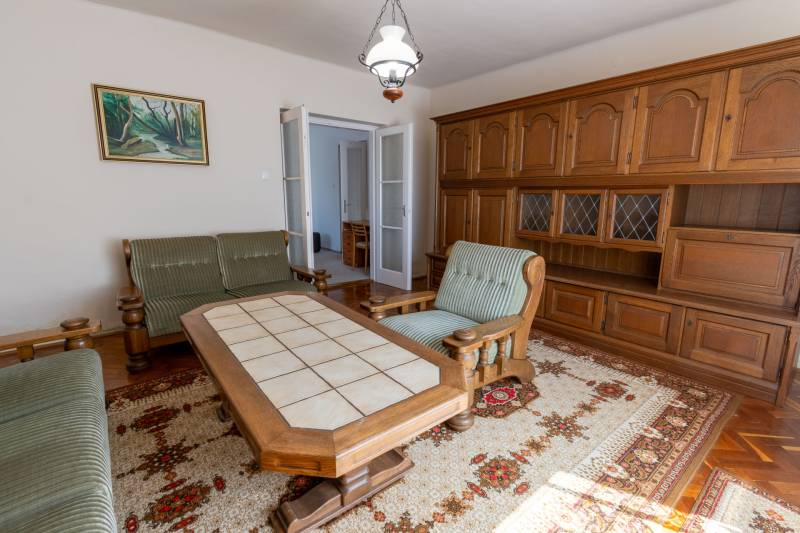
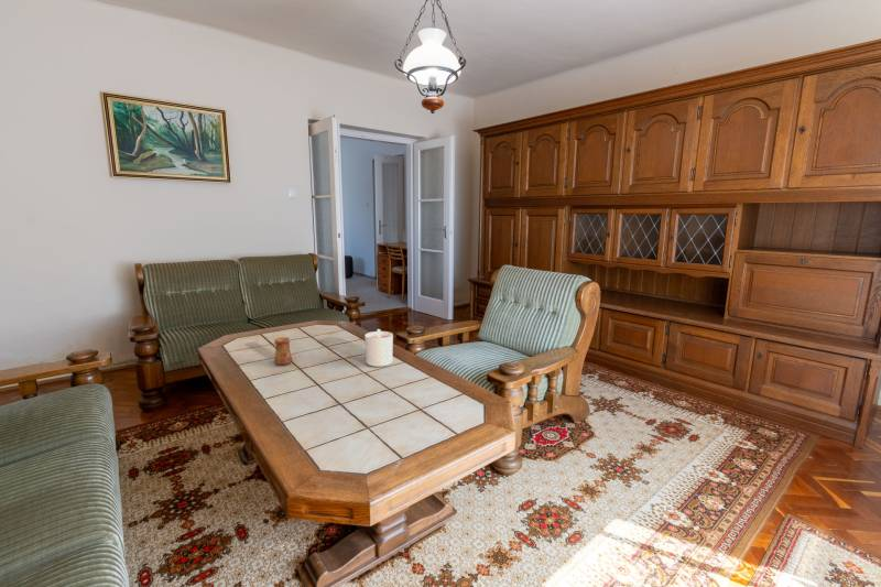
+ candle [363,328,394,368]
+ cup [273,337,294,367]
